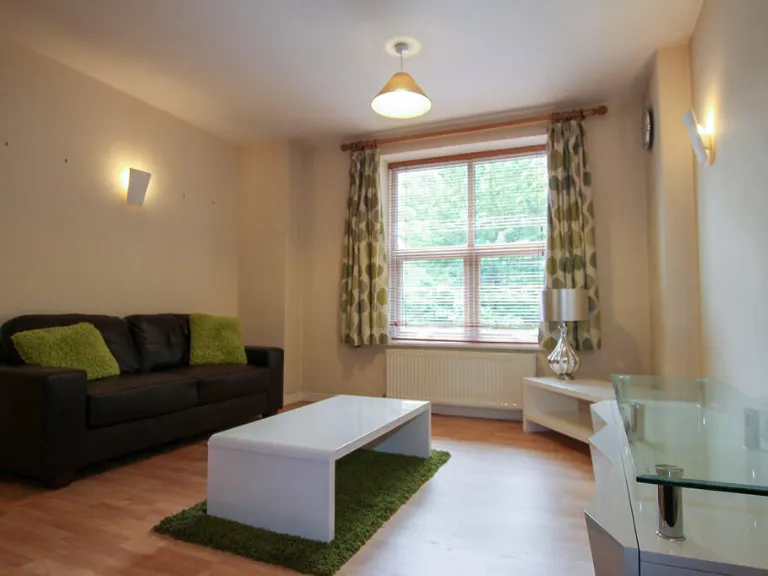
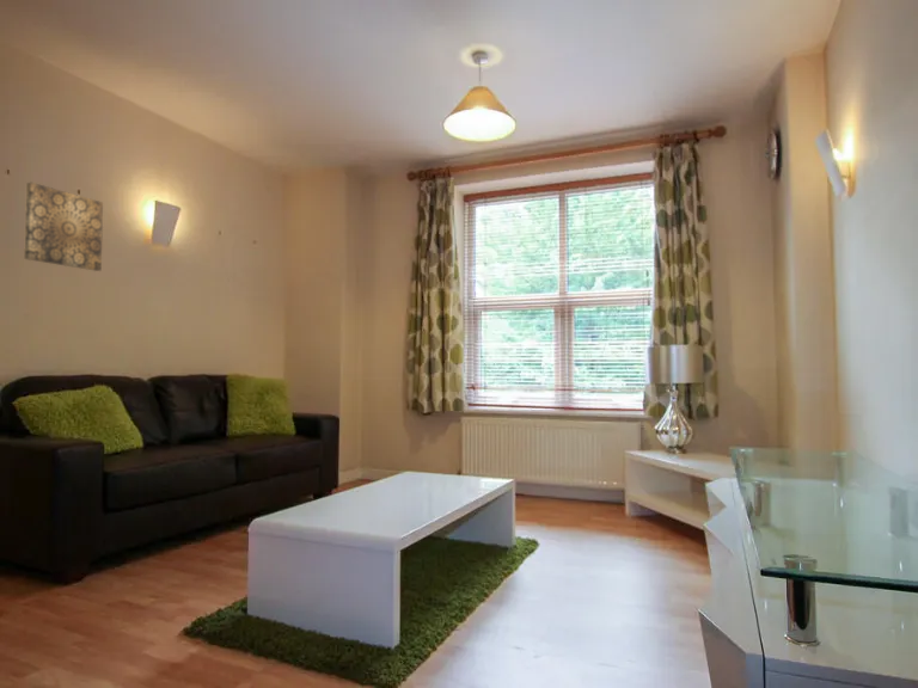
+ wall art [23,182,104,272]
